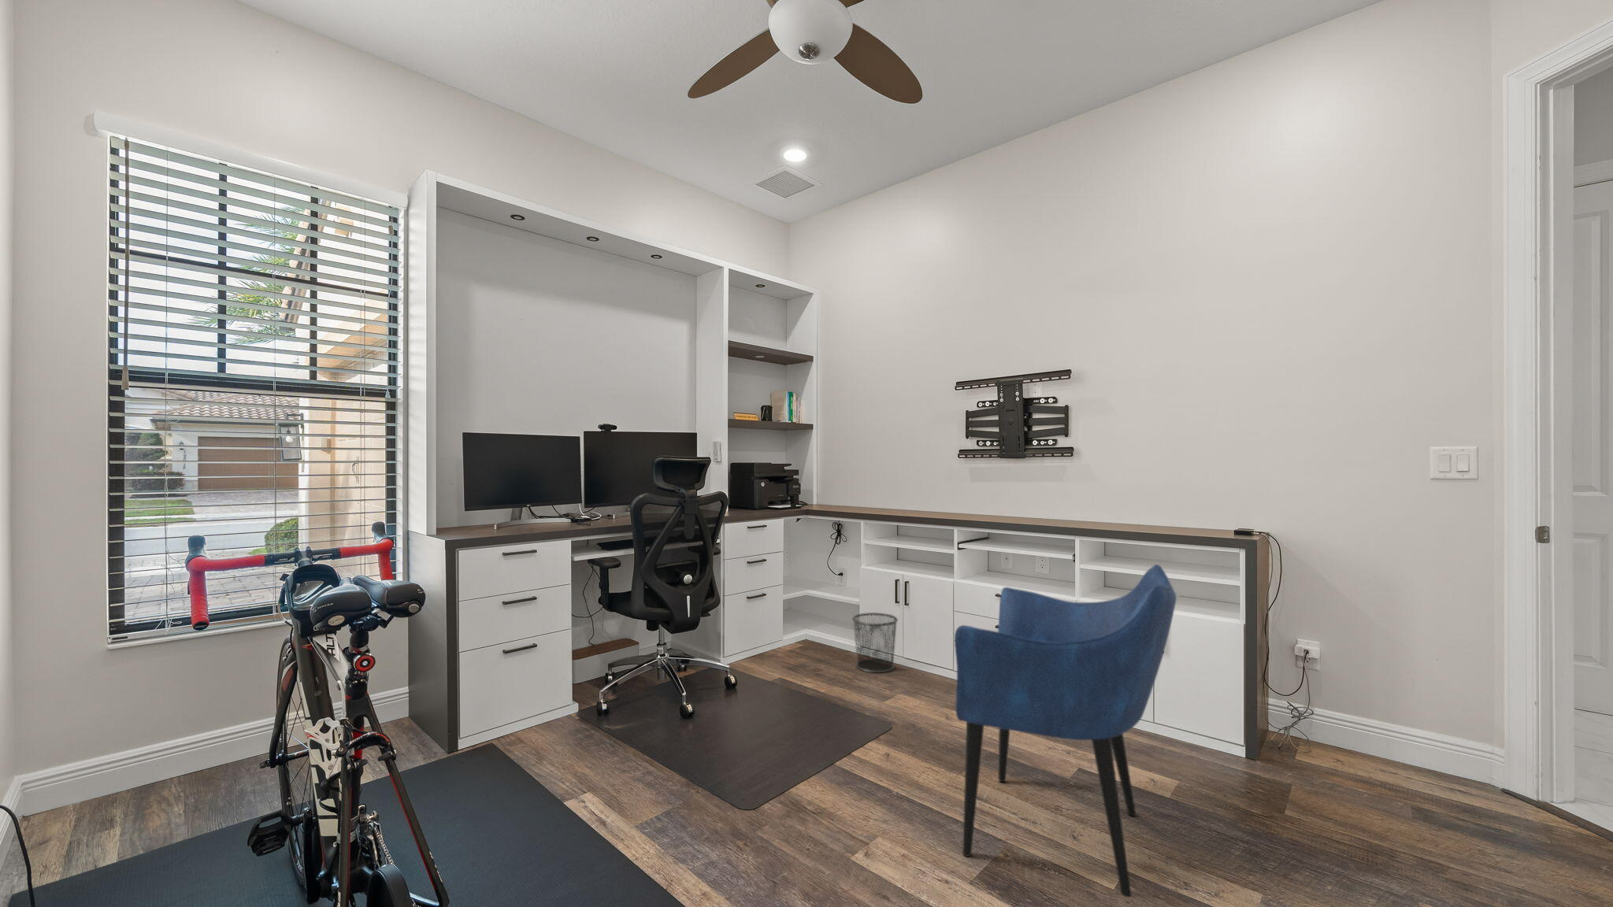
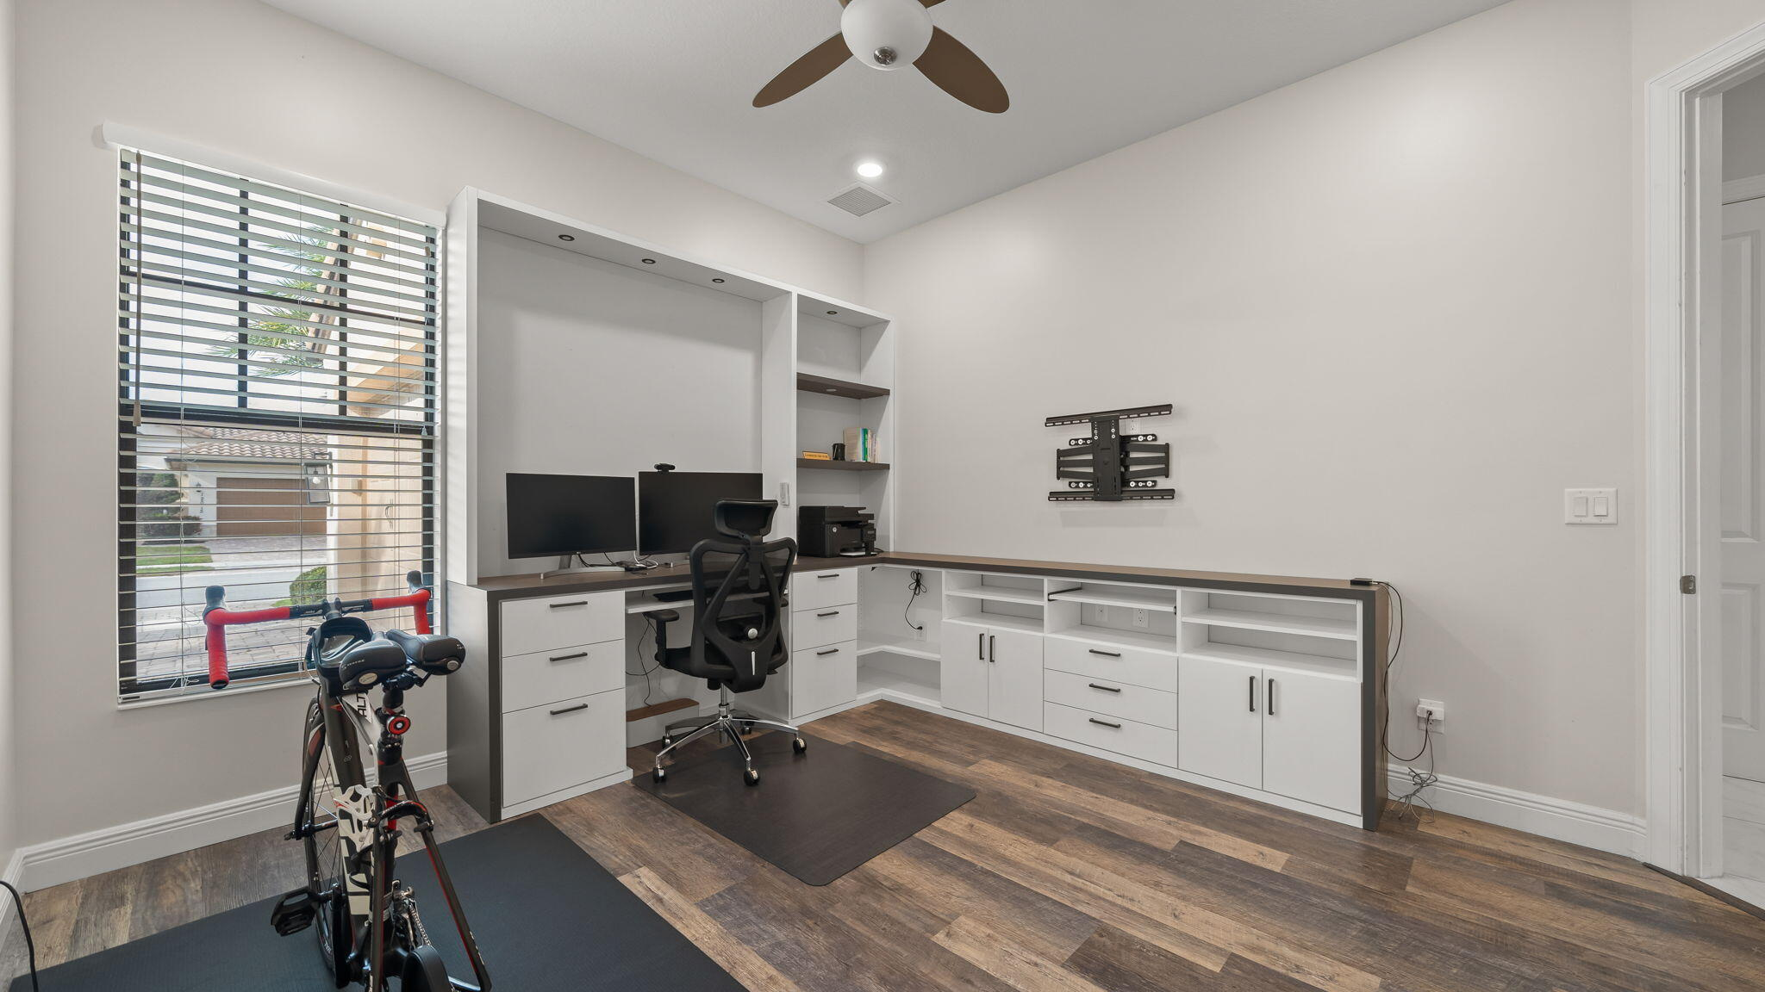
- armchair [954,564,1181,897]
- waste bin [852,611,898,673]
